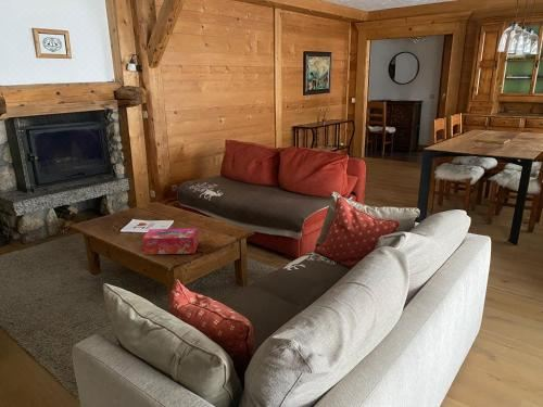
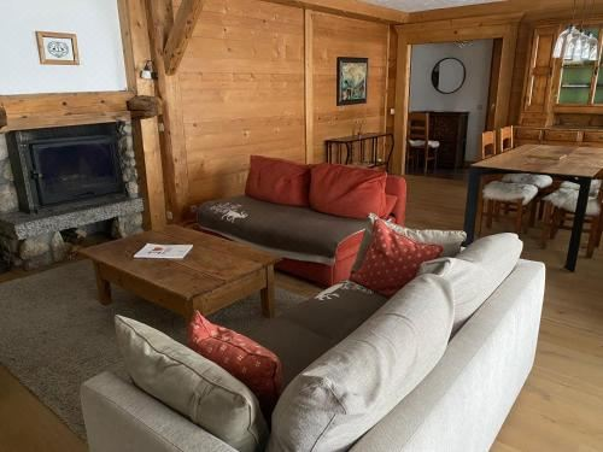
- tissue box [141,227,200,255]
